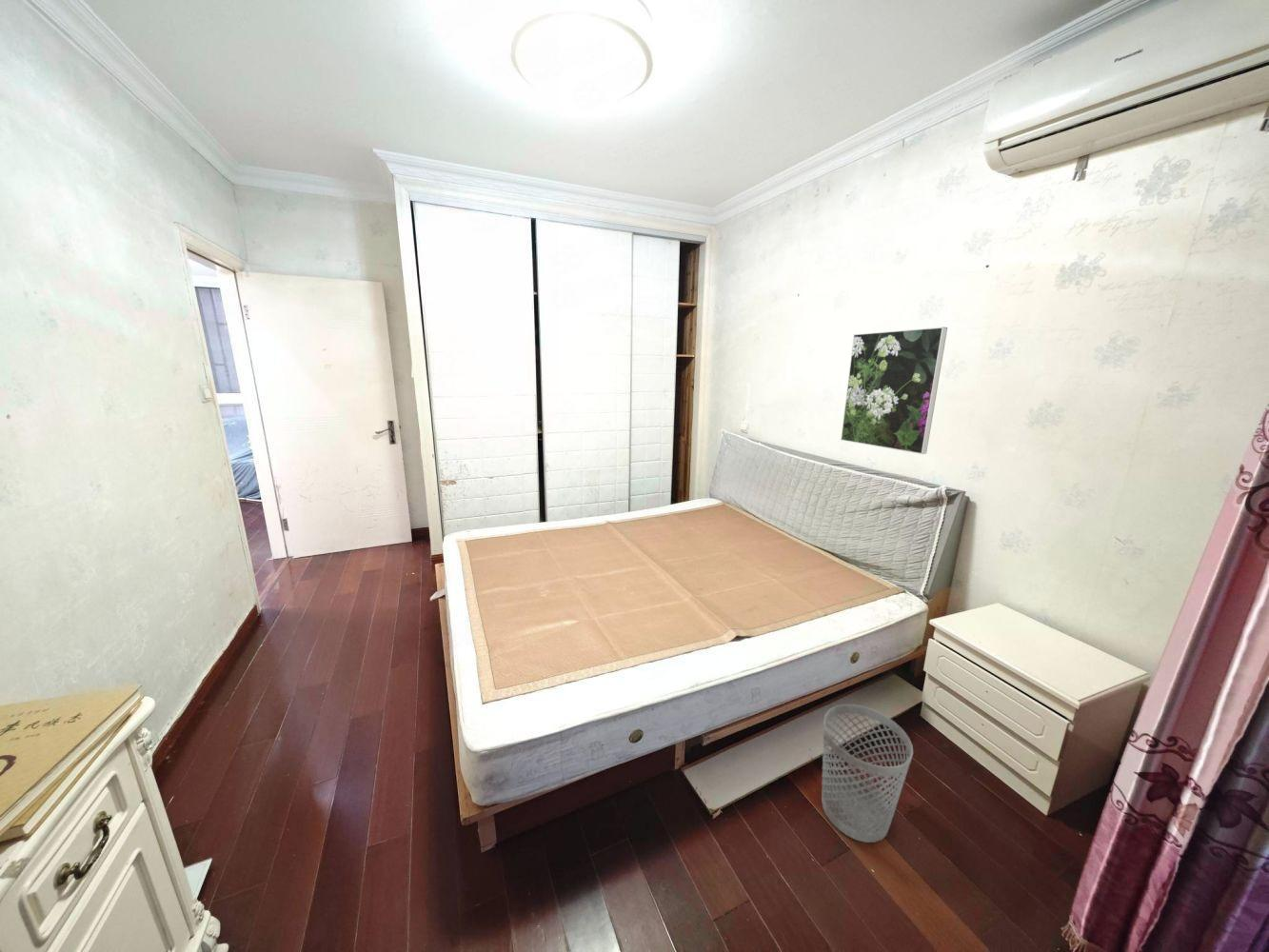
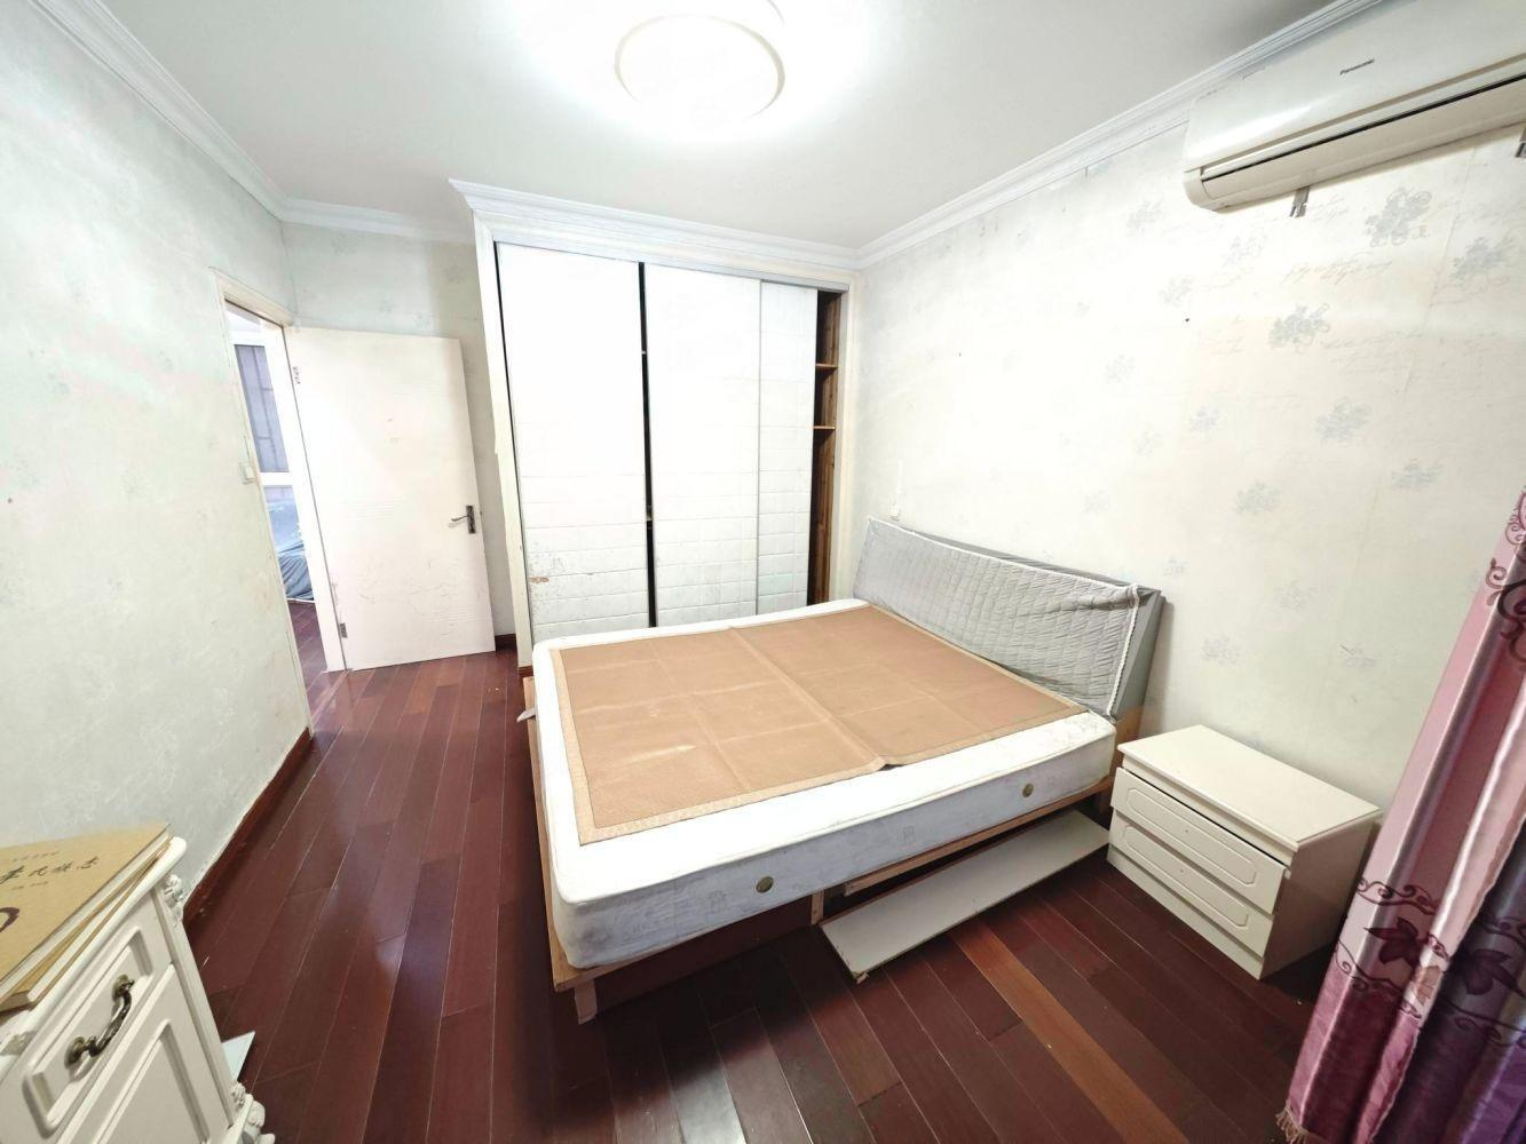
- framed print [840,326,948,455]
- wastebasket [821,704,914,843]
